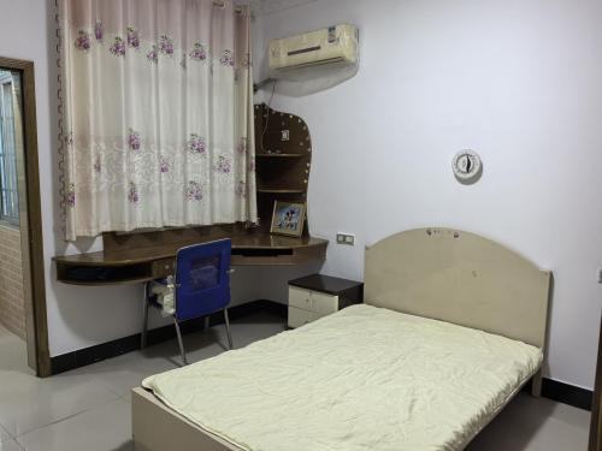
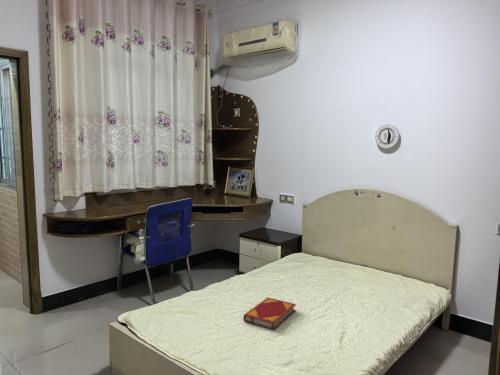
+ hardback book [243,297,297,331]
